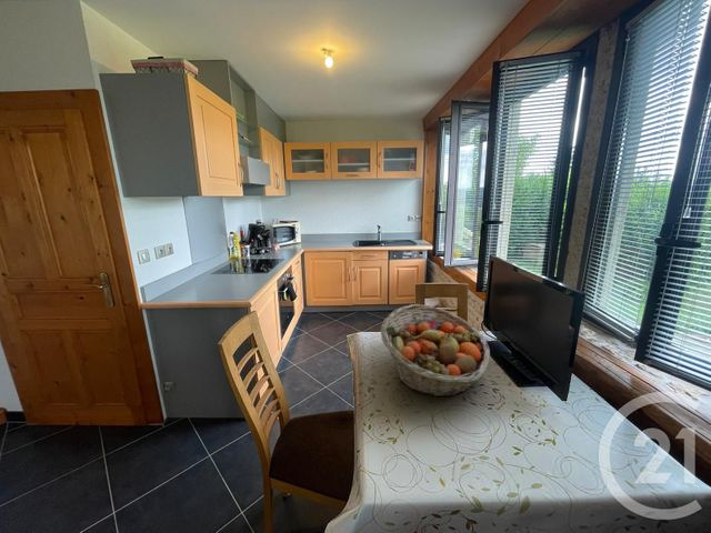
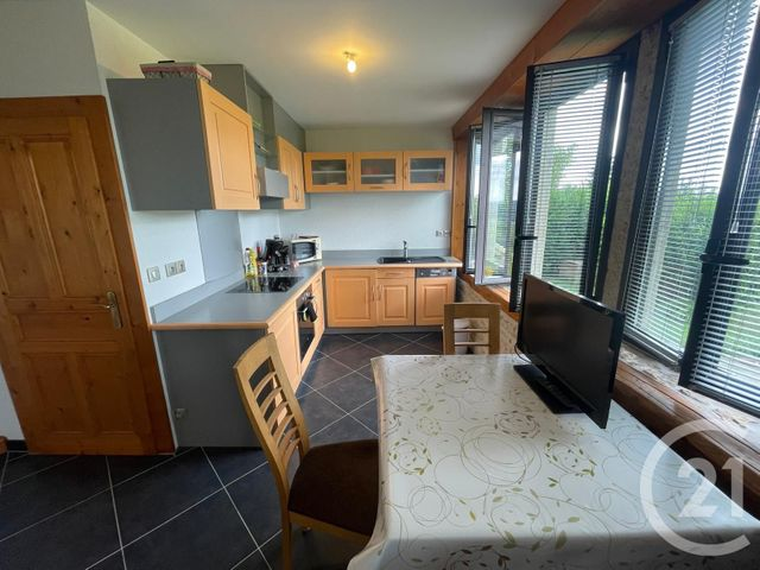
- fruit basket [380,303,491,398]
